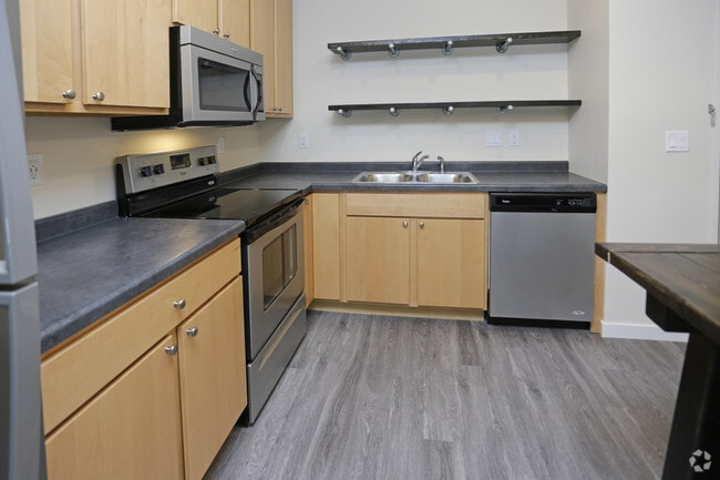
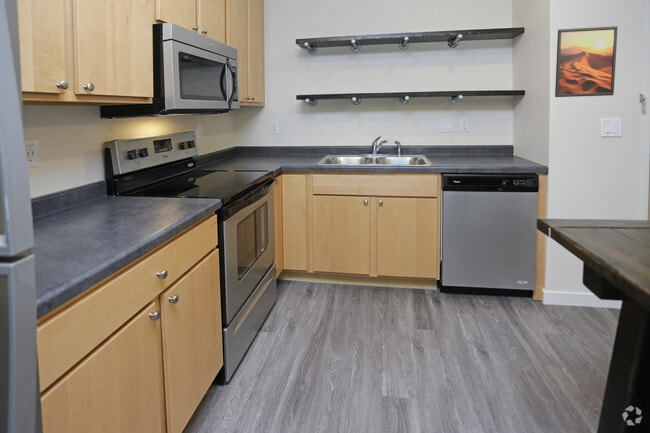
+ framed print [554,25,619,98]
